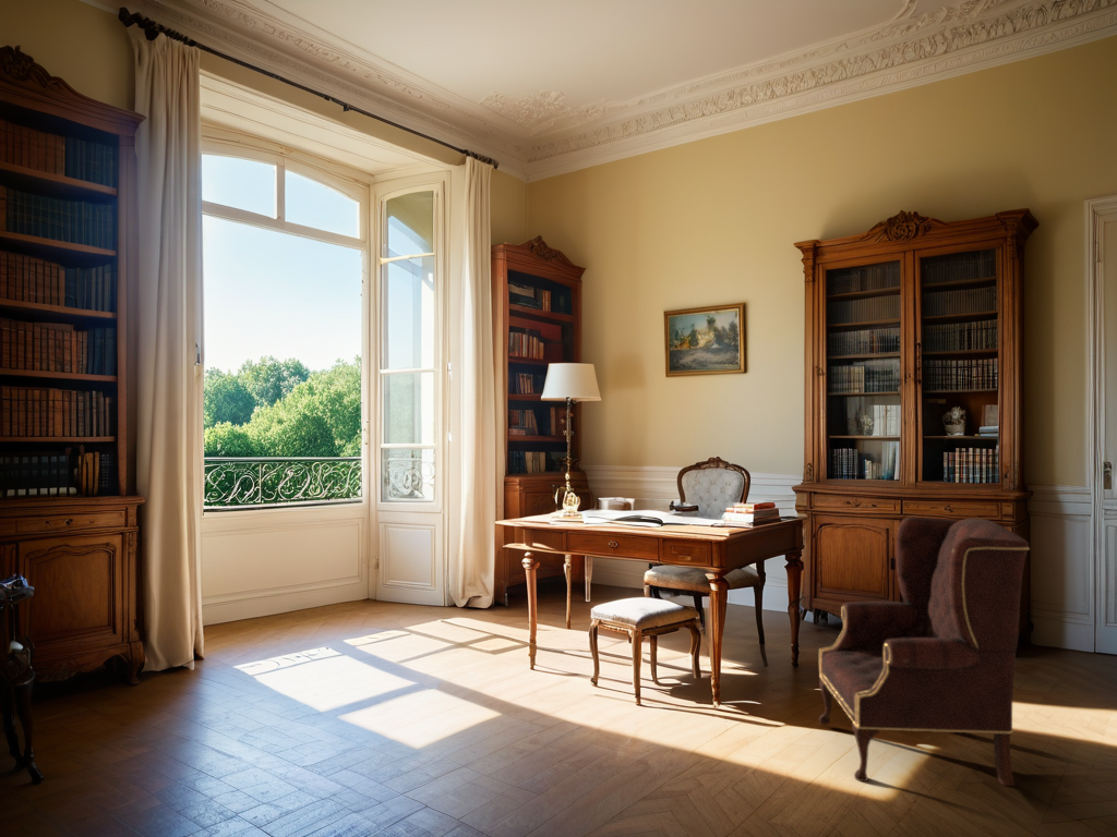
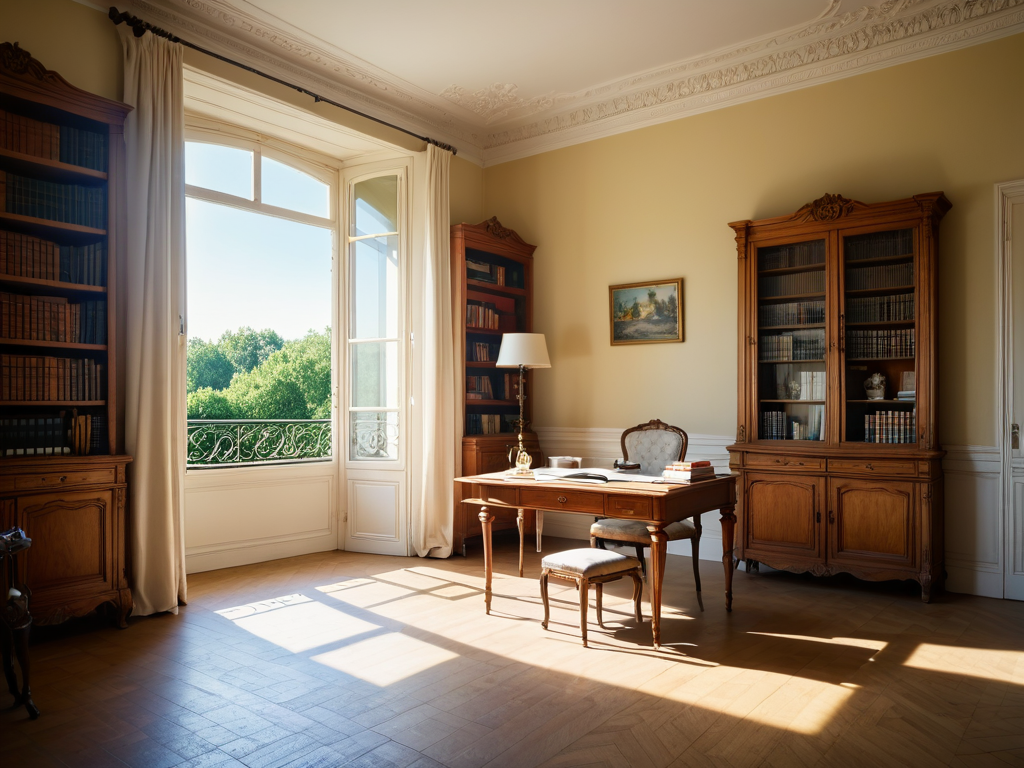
- wingback chair [818,515,1031,787]
